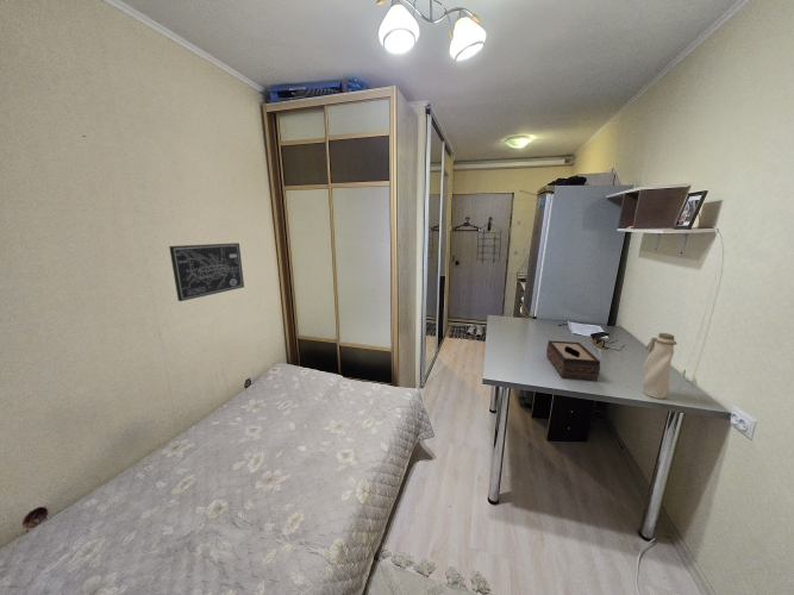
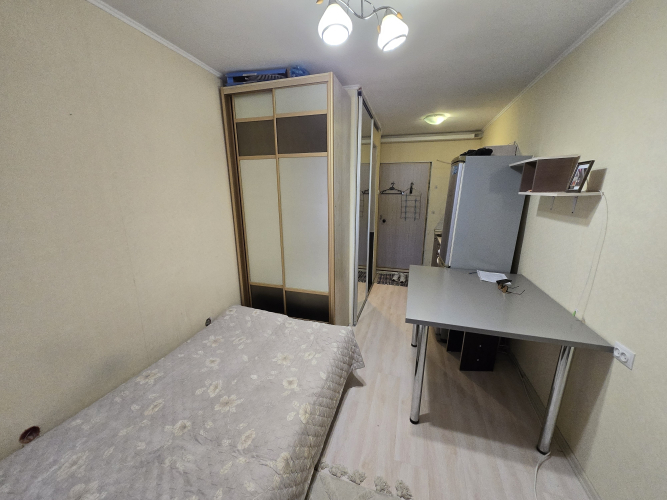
- wall art [168,242,245,302]
- water bottle [642,332,679,400]
- tissue box [545,339,601,382]
